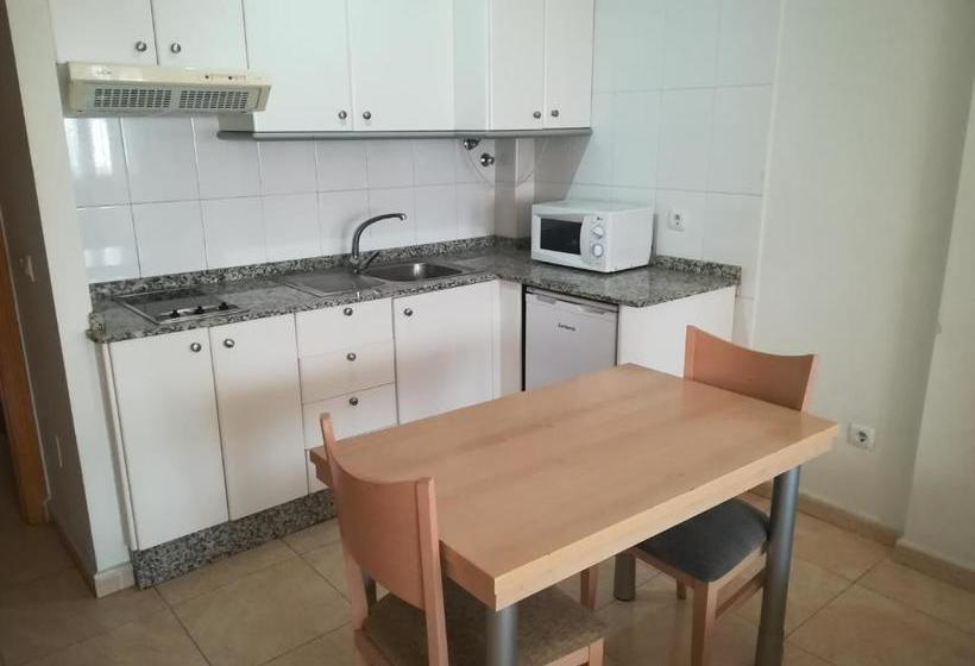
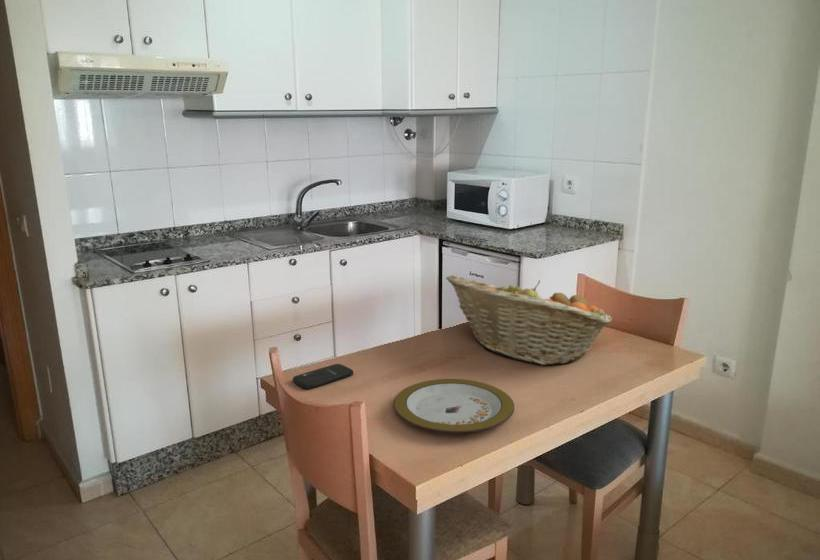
+ plate [393,378,515,434]
+ fruit basket [445,274,613,366]
+ smartphone [292,363,354,390]
